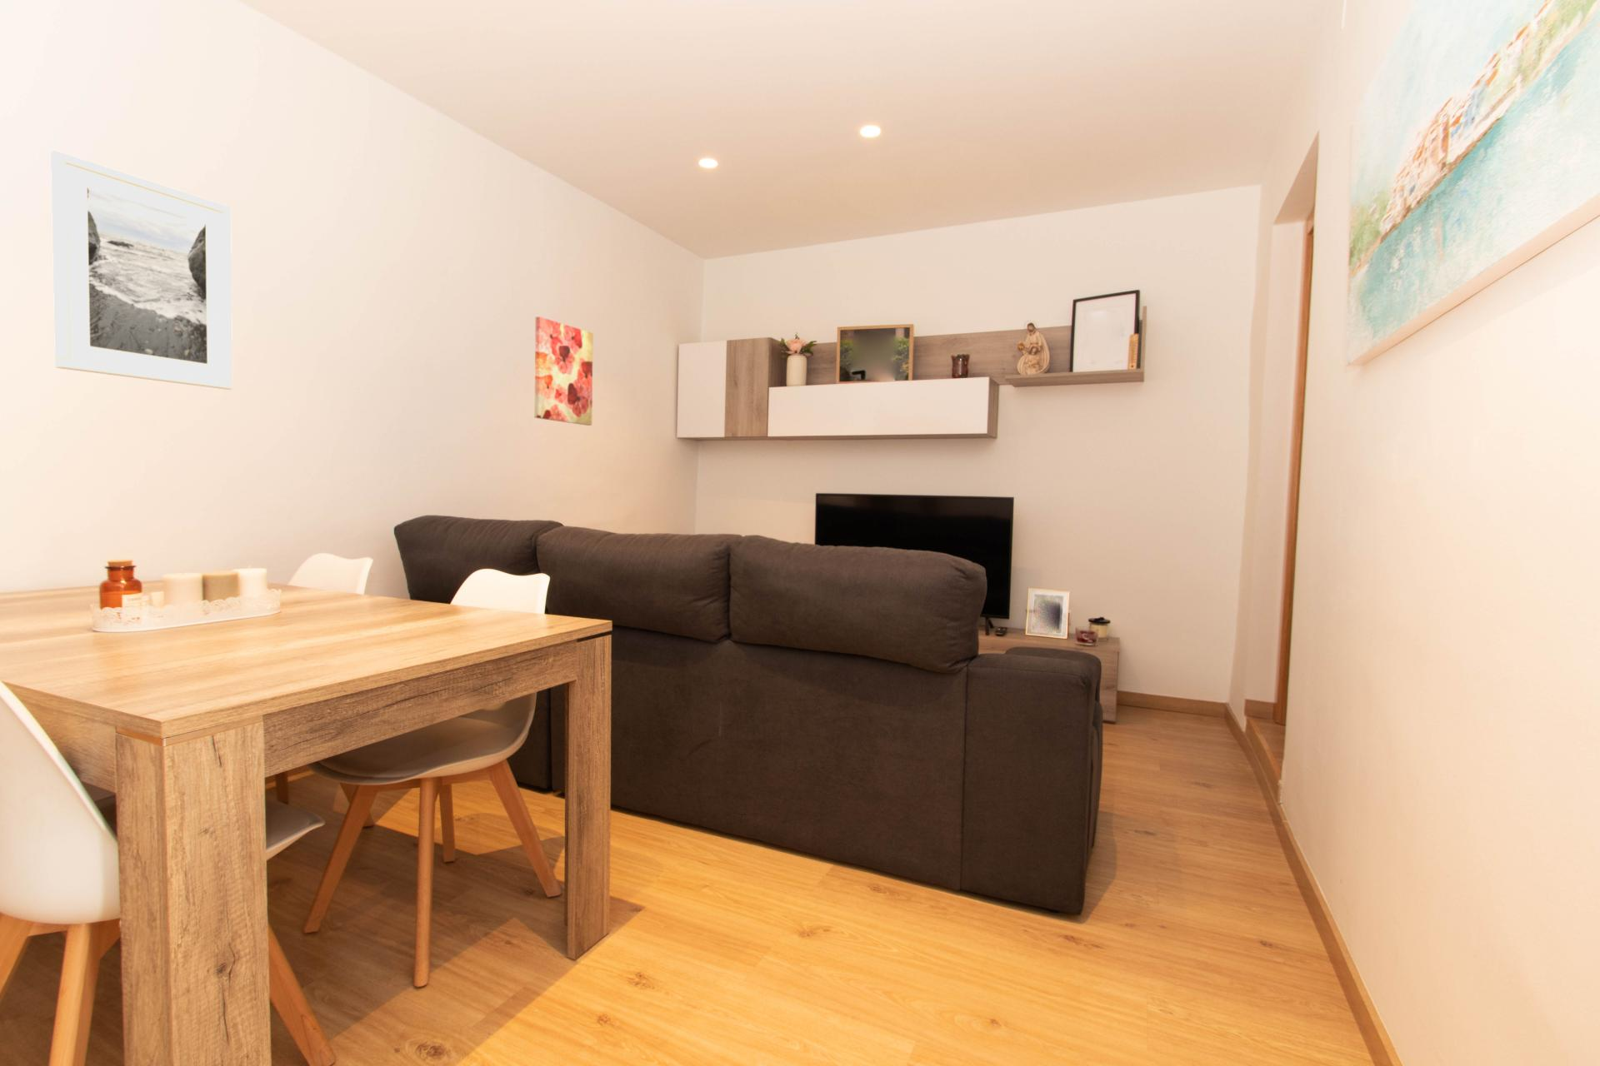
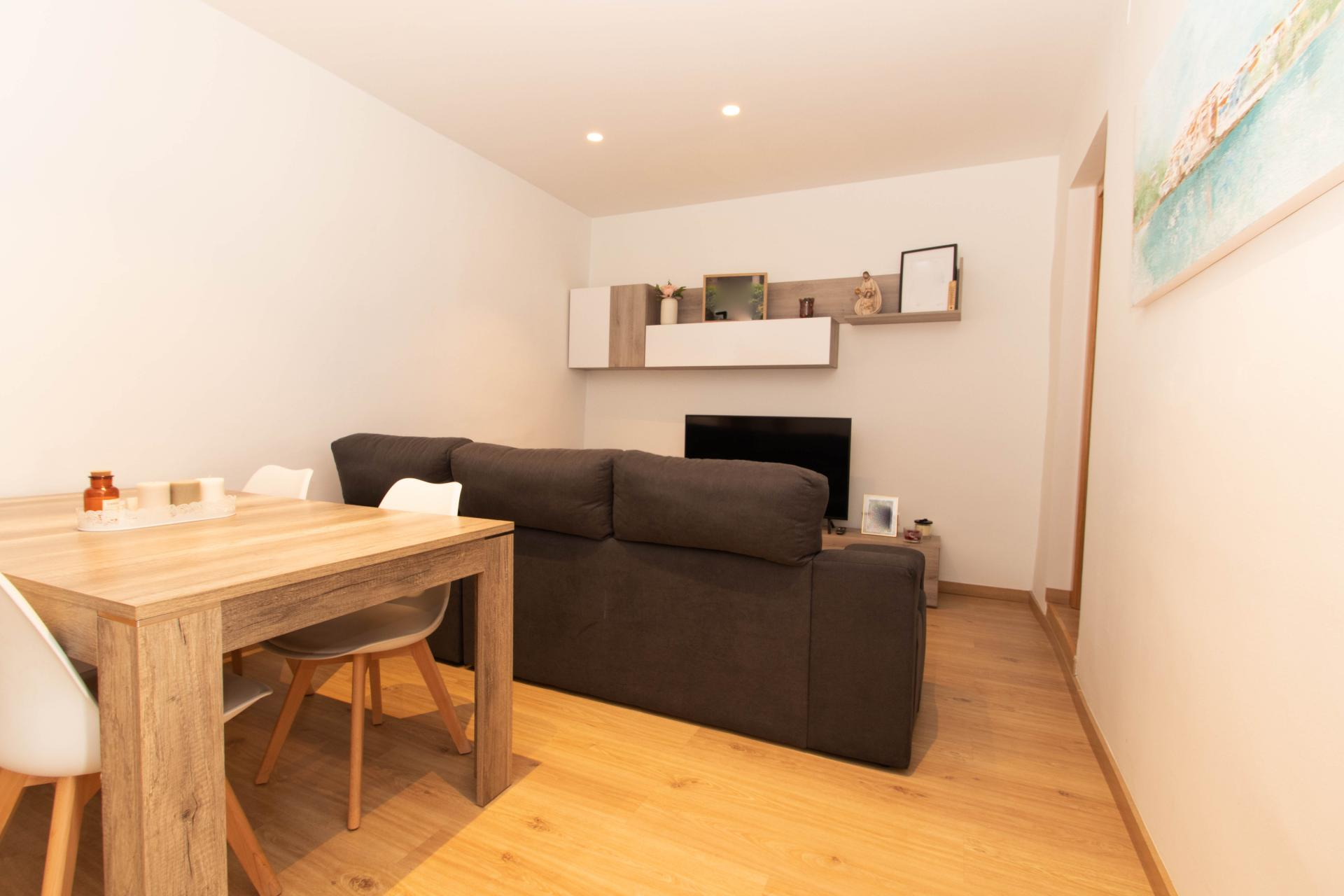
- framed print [50,150,233,390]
- wall art [535,315,594,426]
